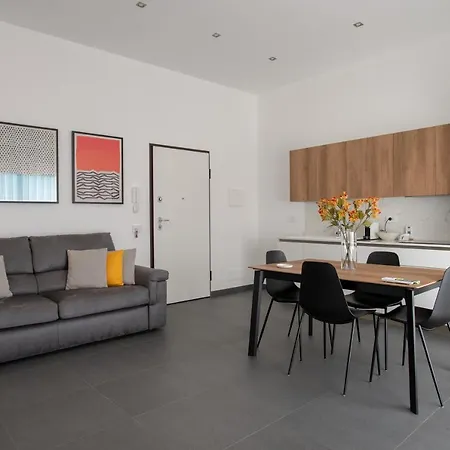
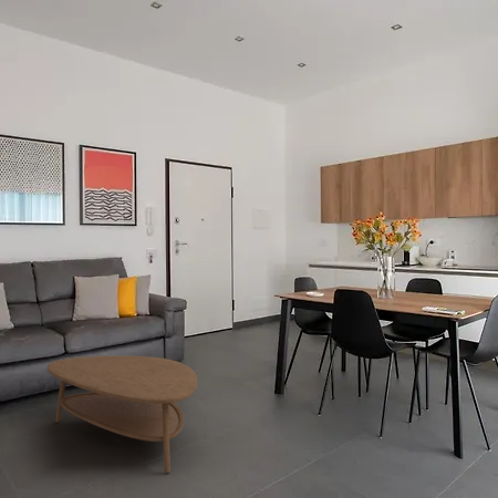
+ coffee table [46,354,199,475]
